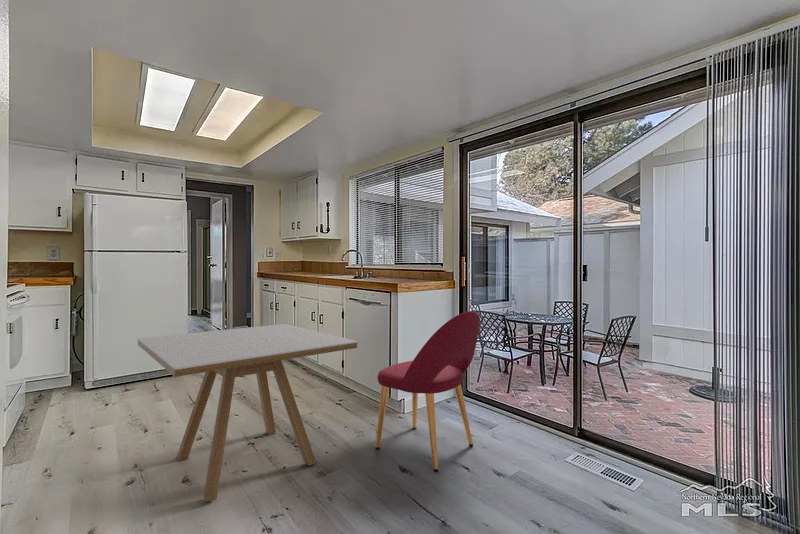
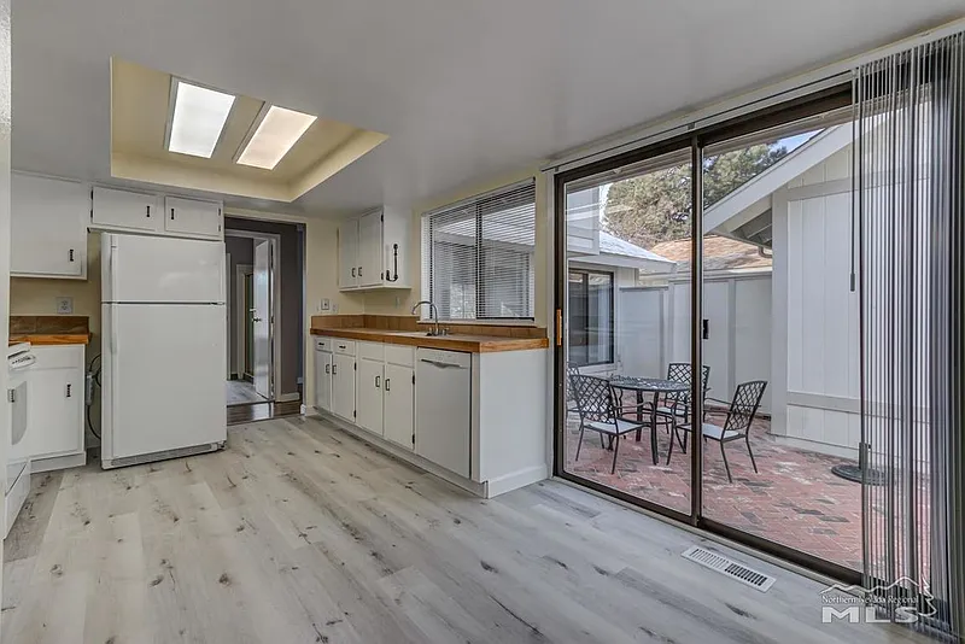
- dining table [137,323,358,503]
- dining chair [375,310,481,473]
